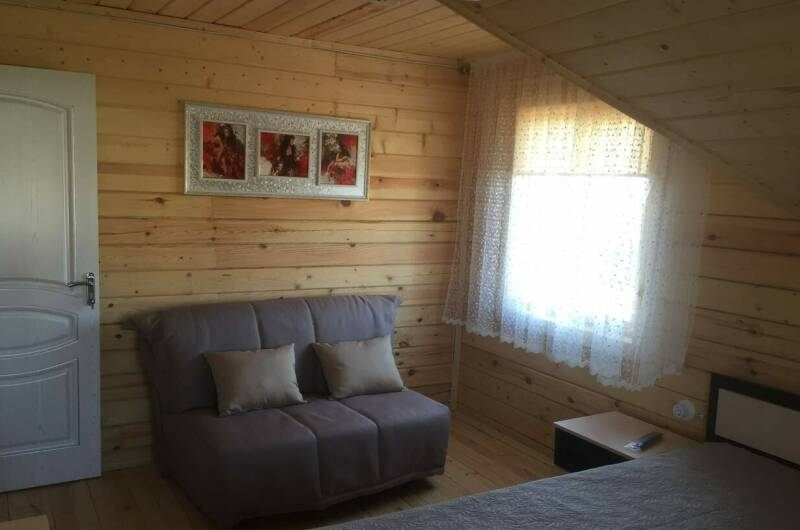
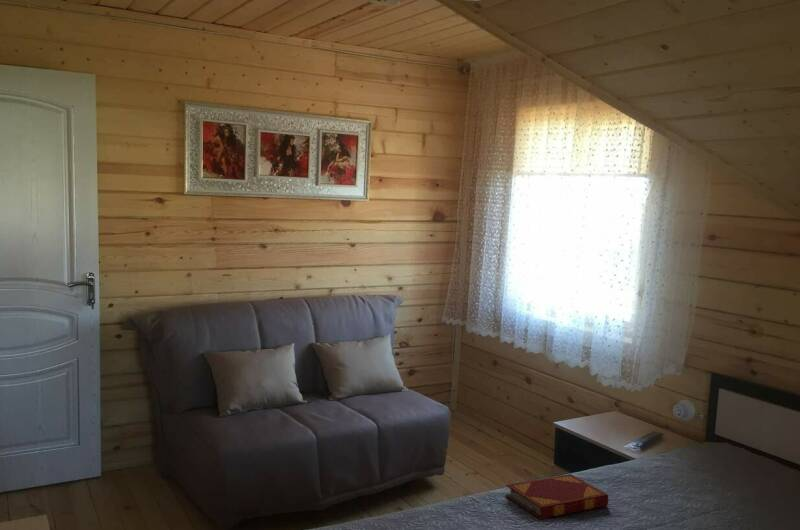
+ hardback book [505,473,609,520]
